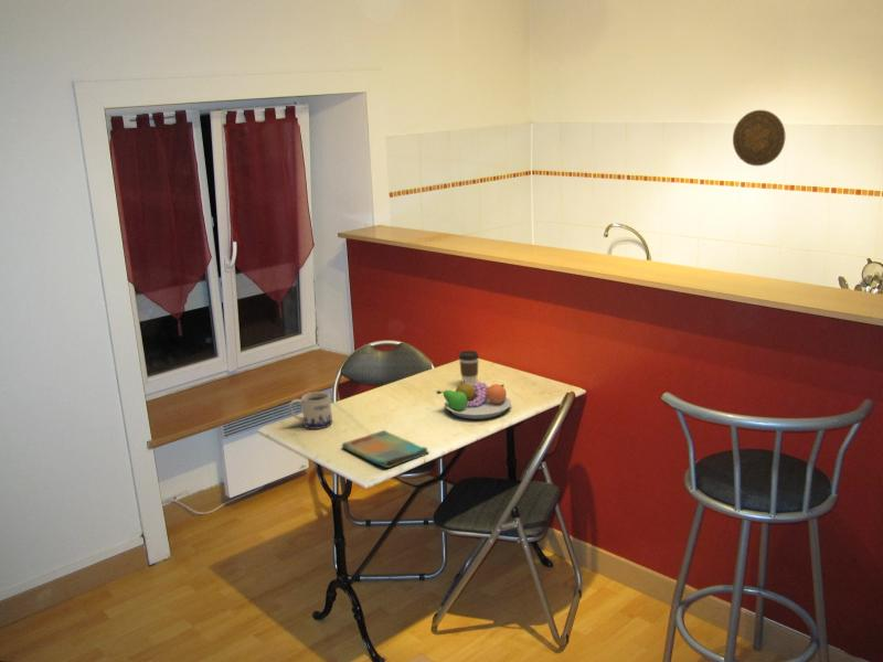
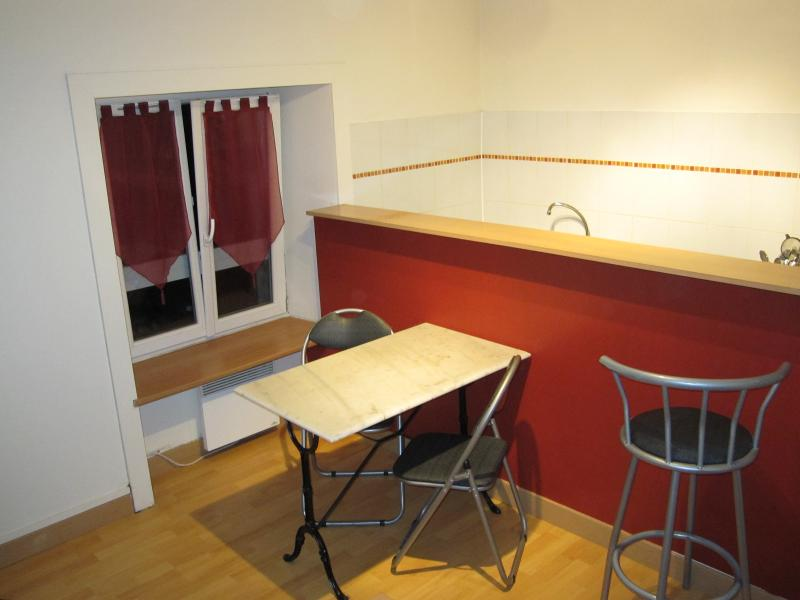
- coffee cup [458,350,480,387]
- decorative plate [732,109,787,167]
- fruit bowl [436,378,512,420]
- mug [288,391,333,430]
- dish towel [341,429,430,469]
